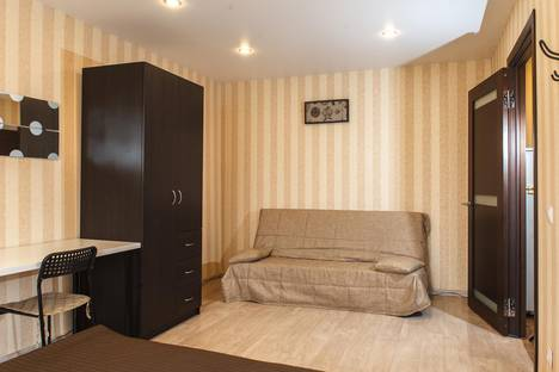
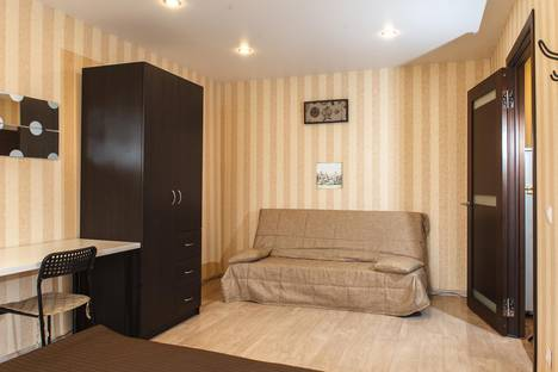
+ wall art [315,161,343,190]
